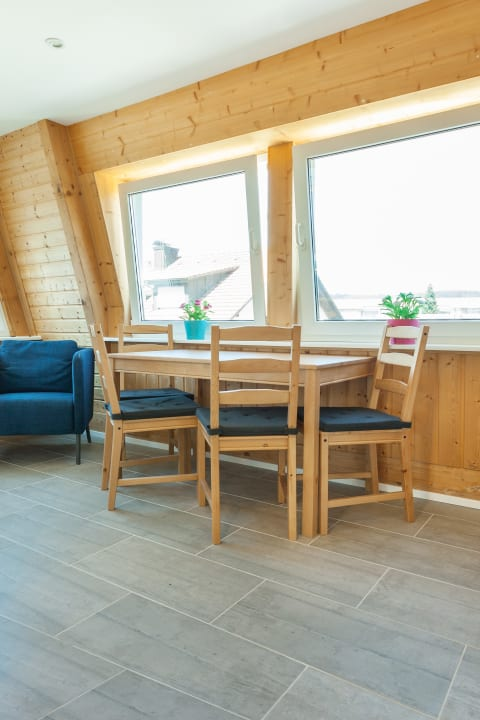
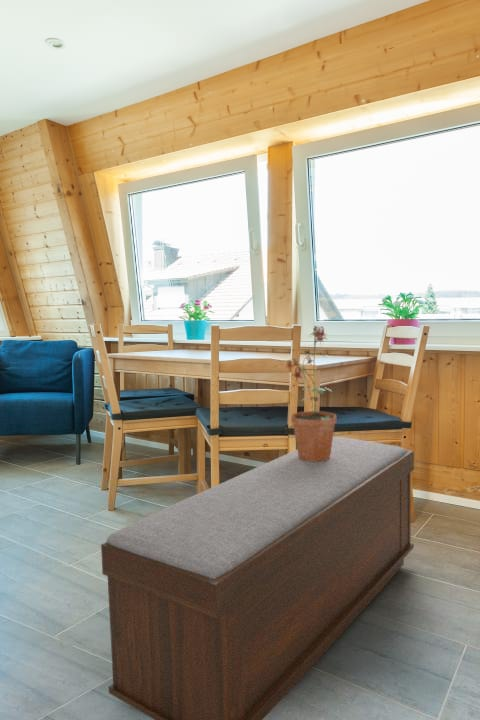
+ bench [100,436,415,720]
+ potted plant [286,324,337,461]
